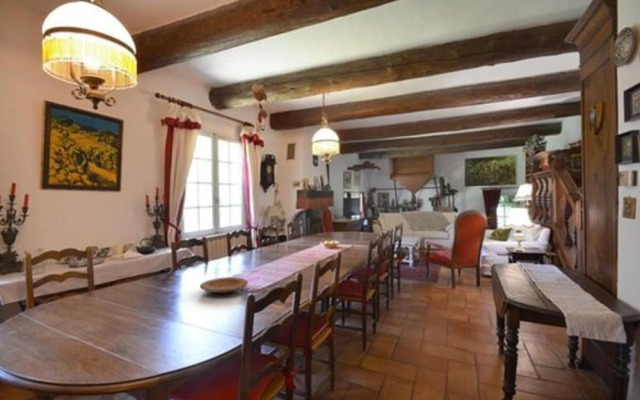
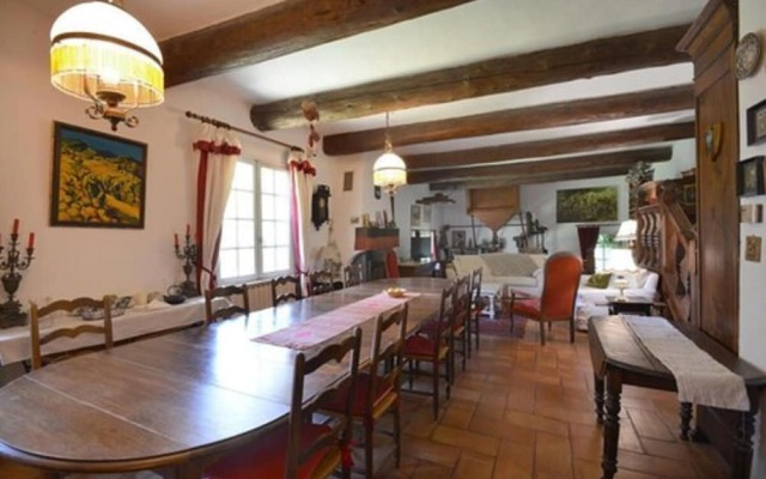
- plate [199,276,249,294]
